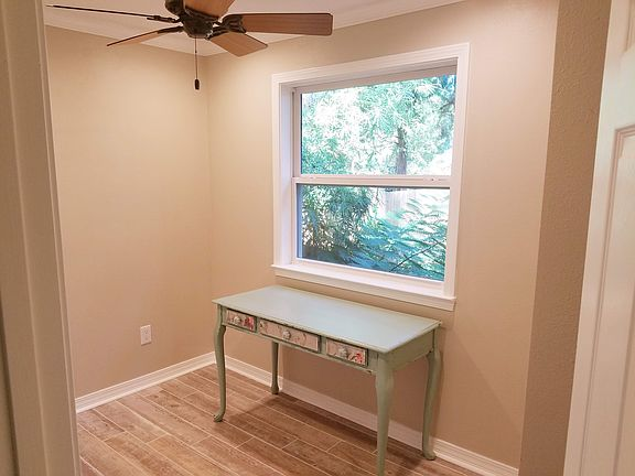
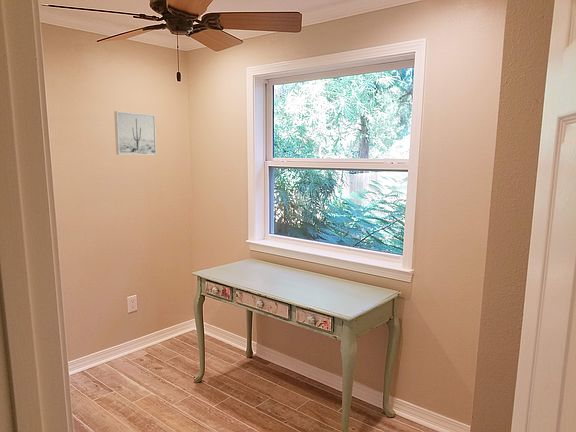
+ wall art [113,110,158,156]
